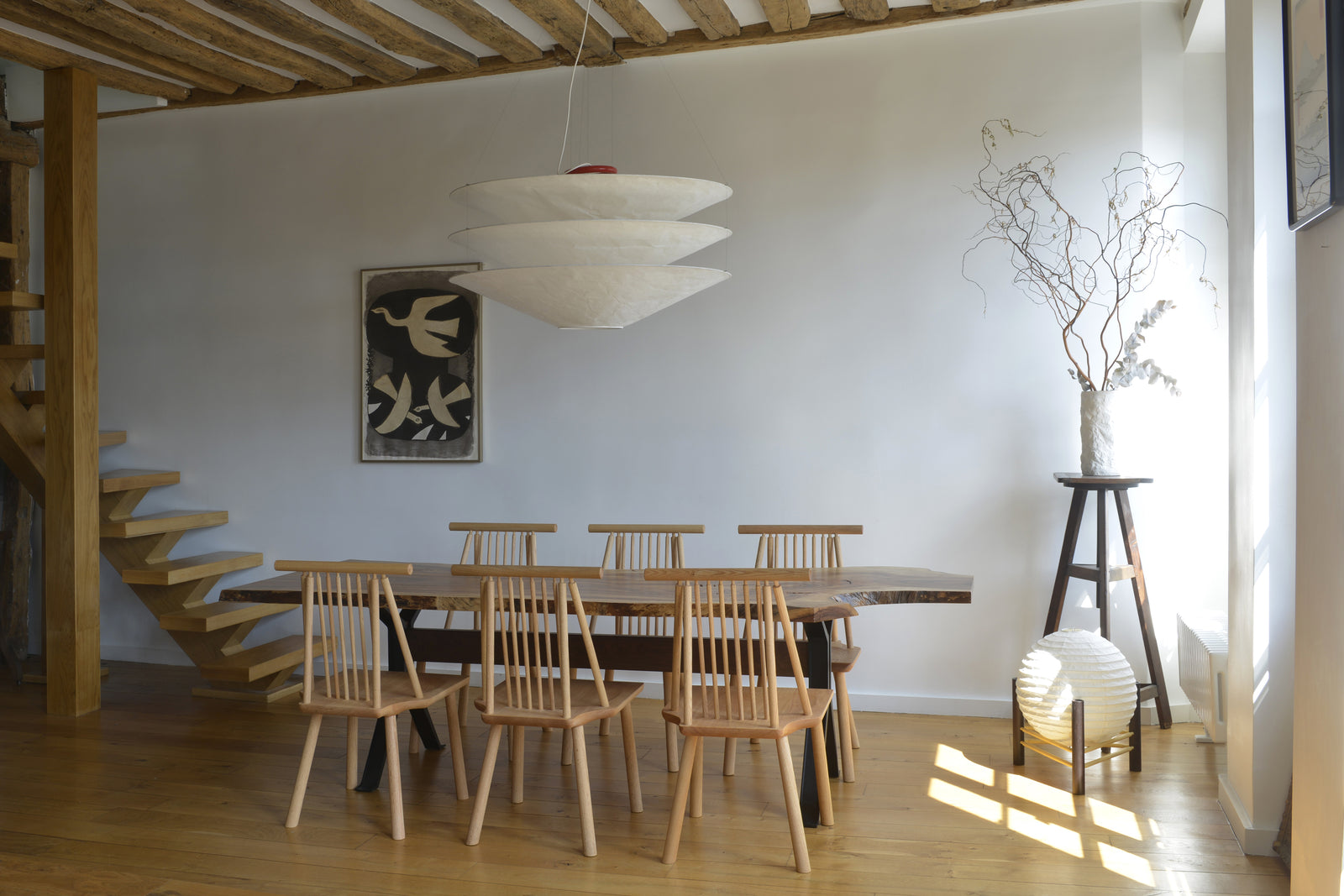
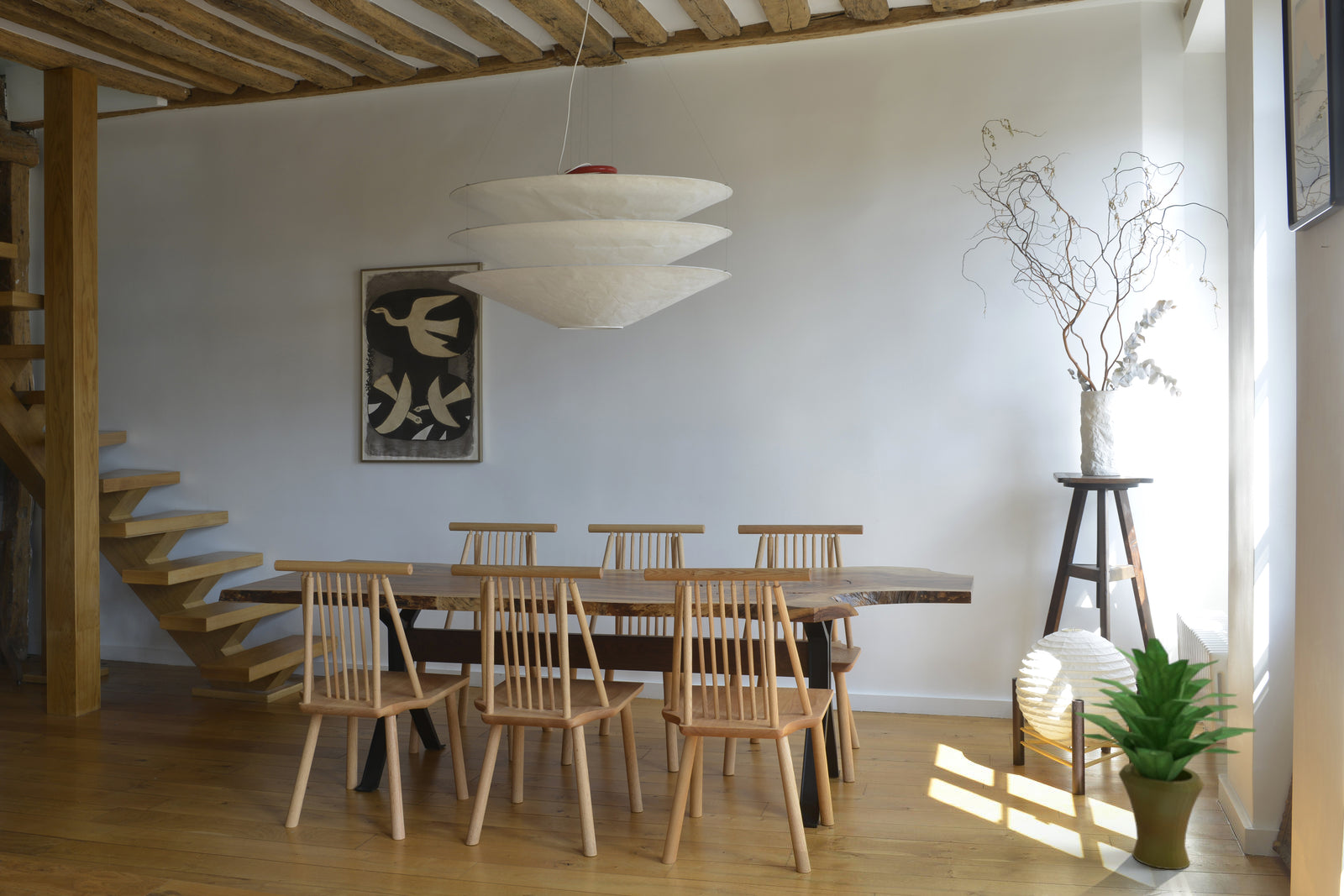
+ potted plant [1074,637,1257,870]
